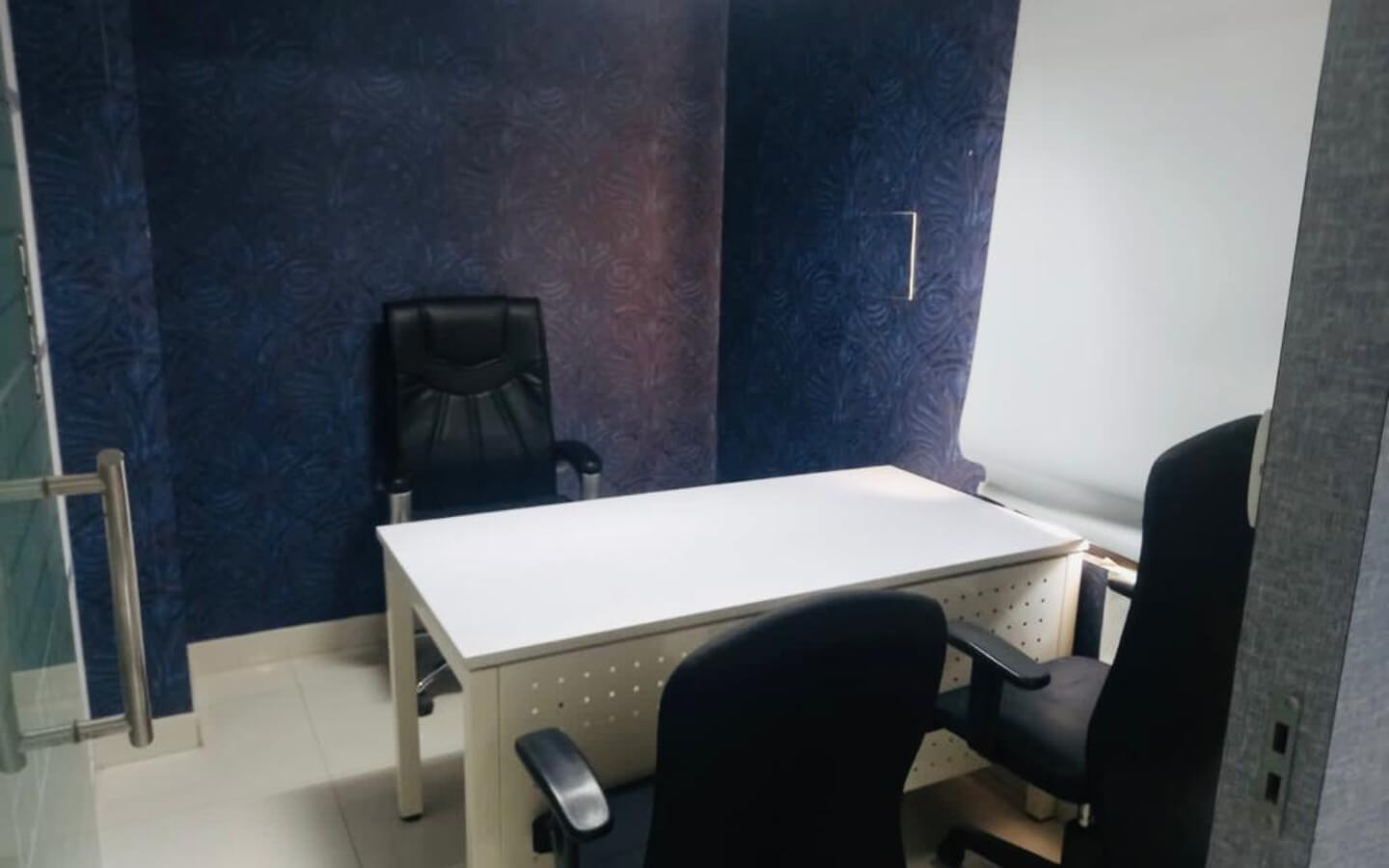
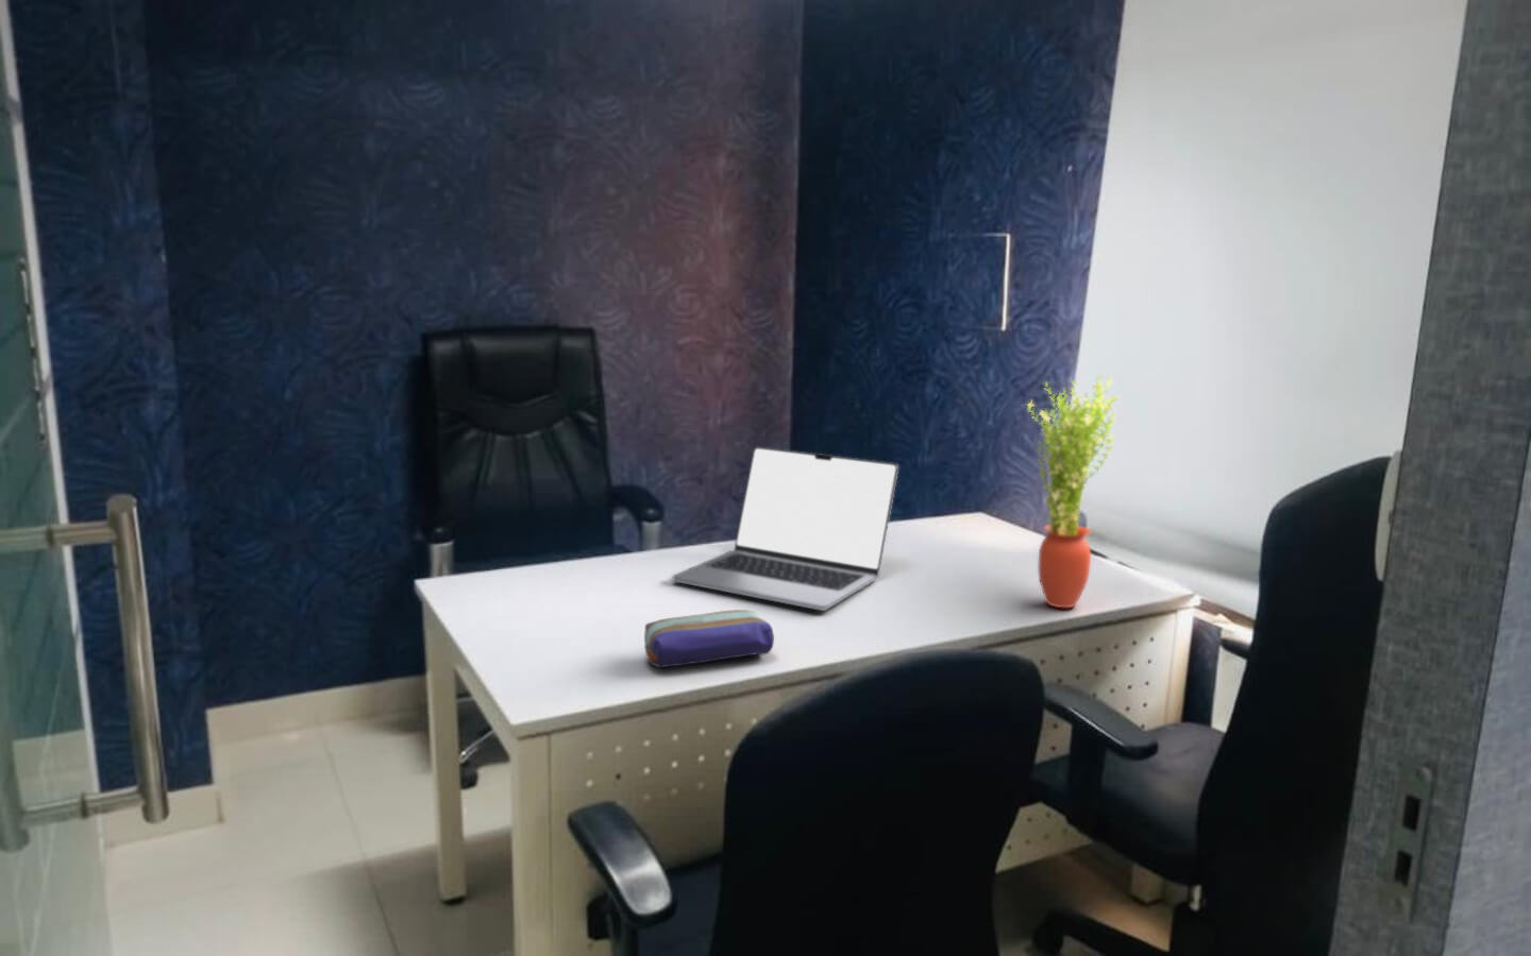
+ laptop [672,446,899,612]
+ potted plant [1026,376,1120,609]
+ pencil case [644,609,775,670]
